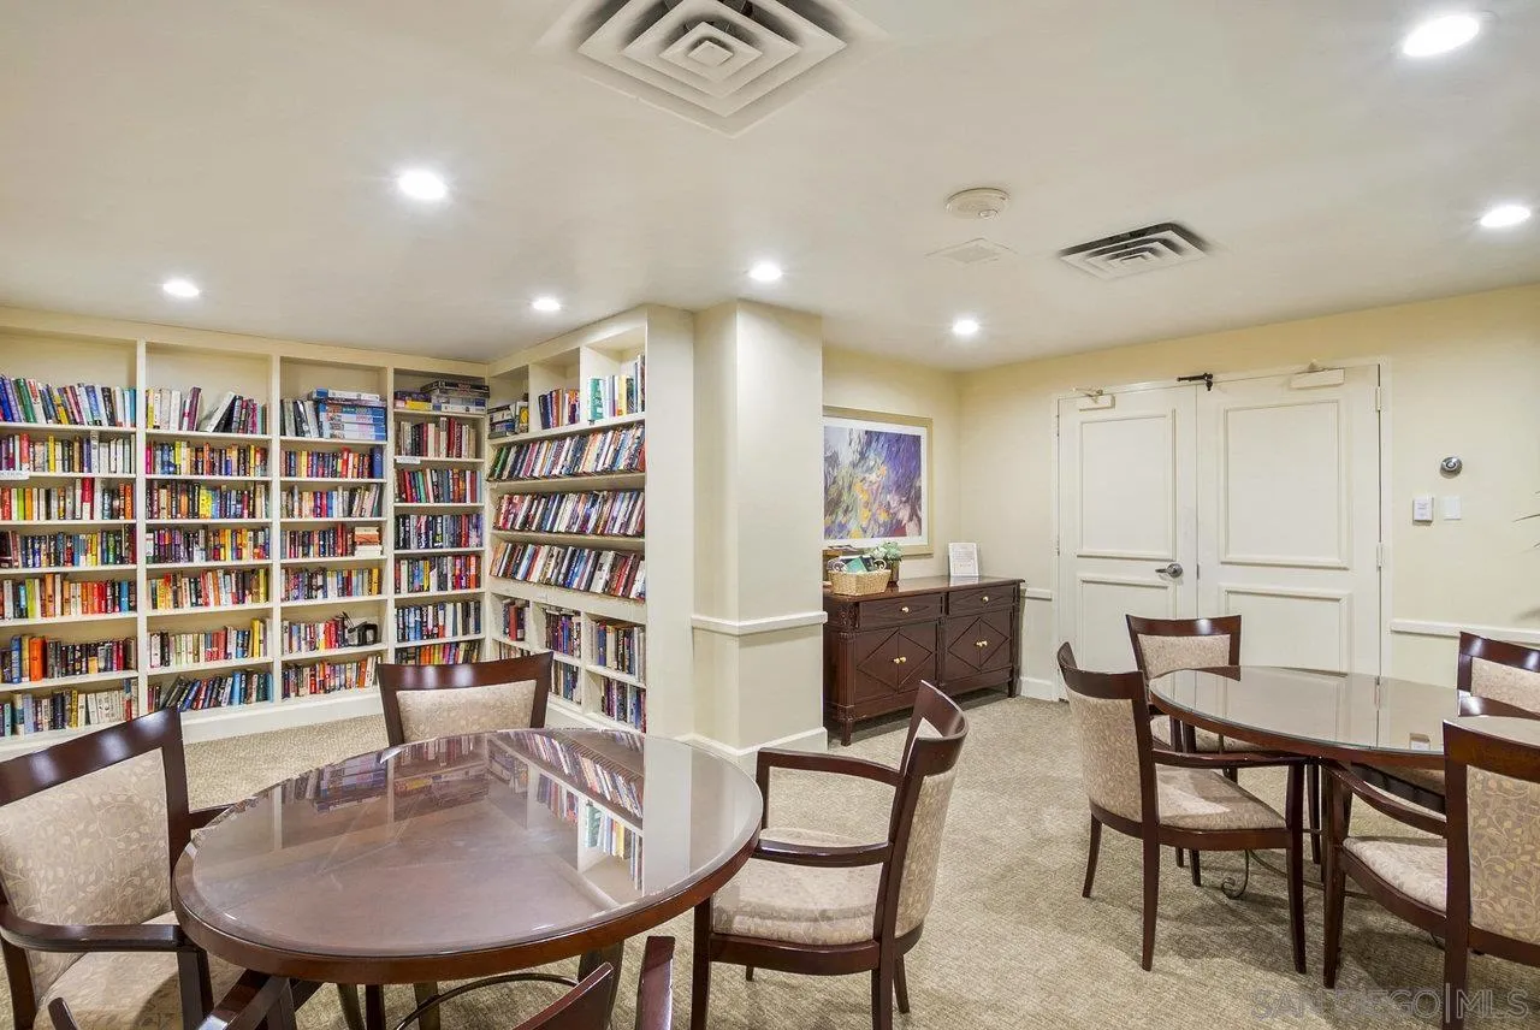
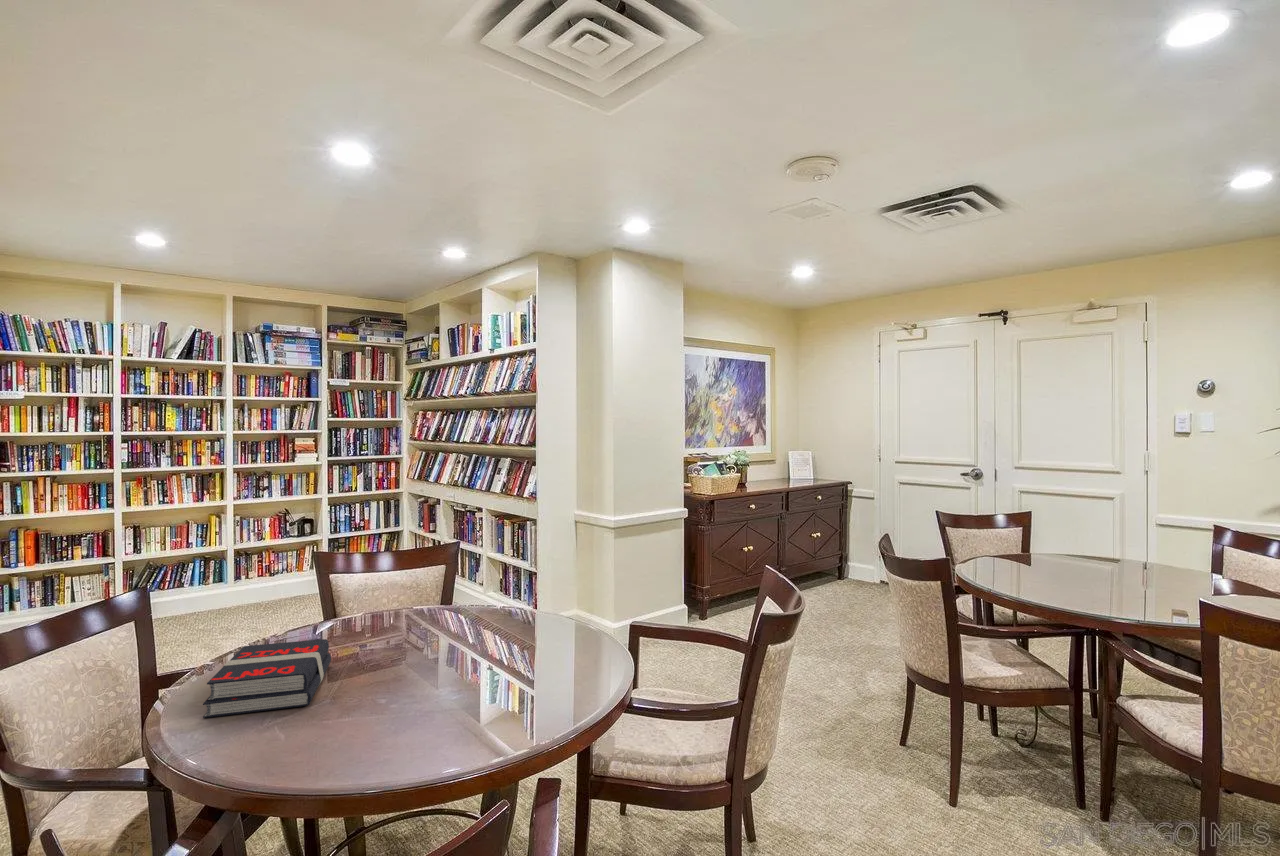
+ book [202,638,332,719]
